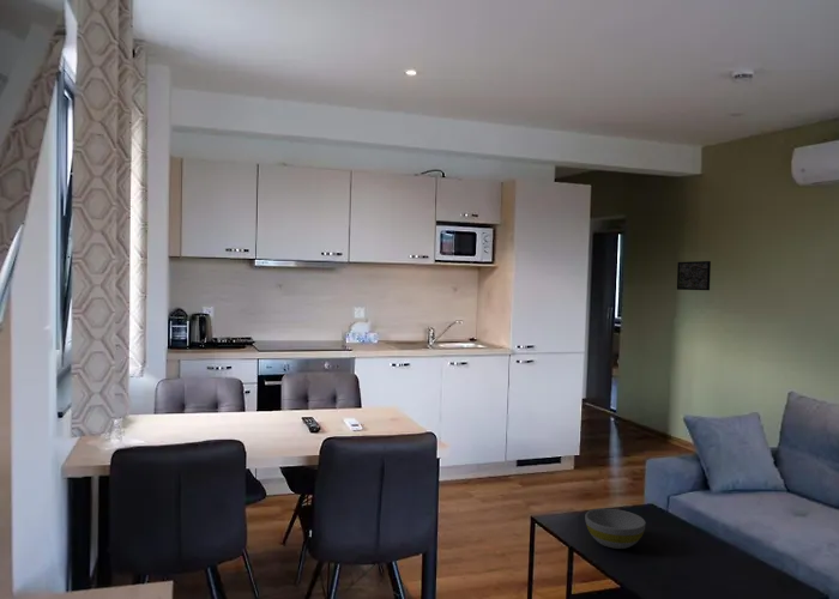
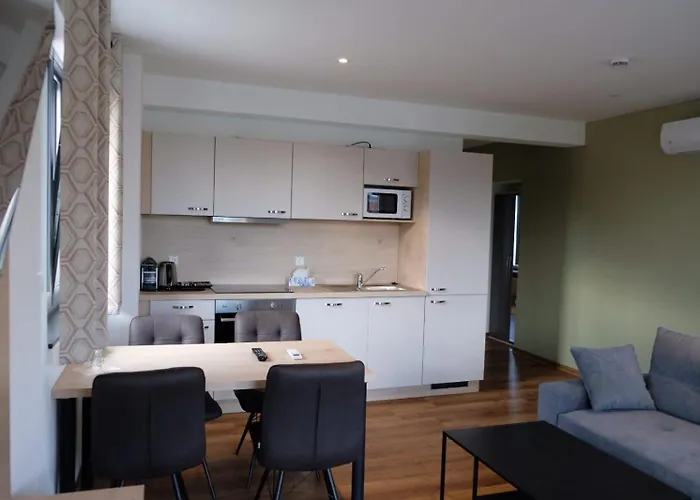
- bowl [584,508,647,550]
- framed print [676,260,712,291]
